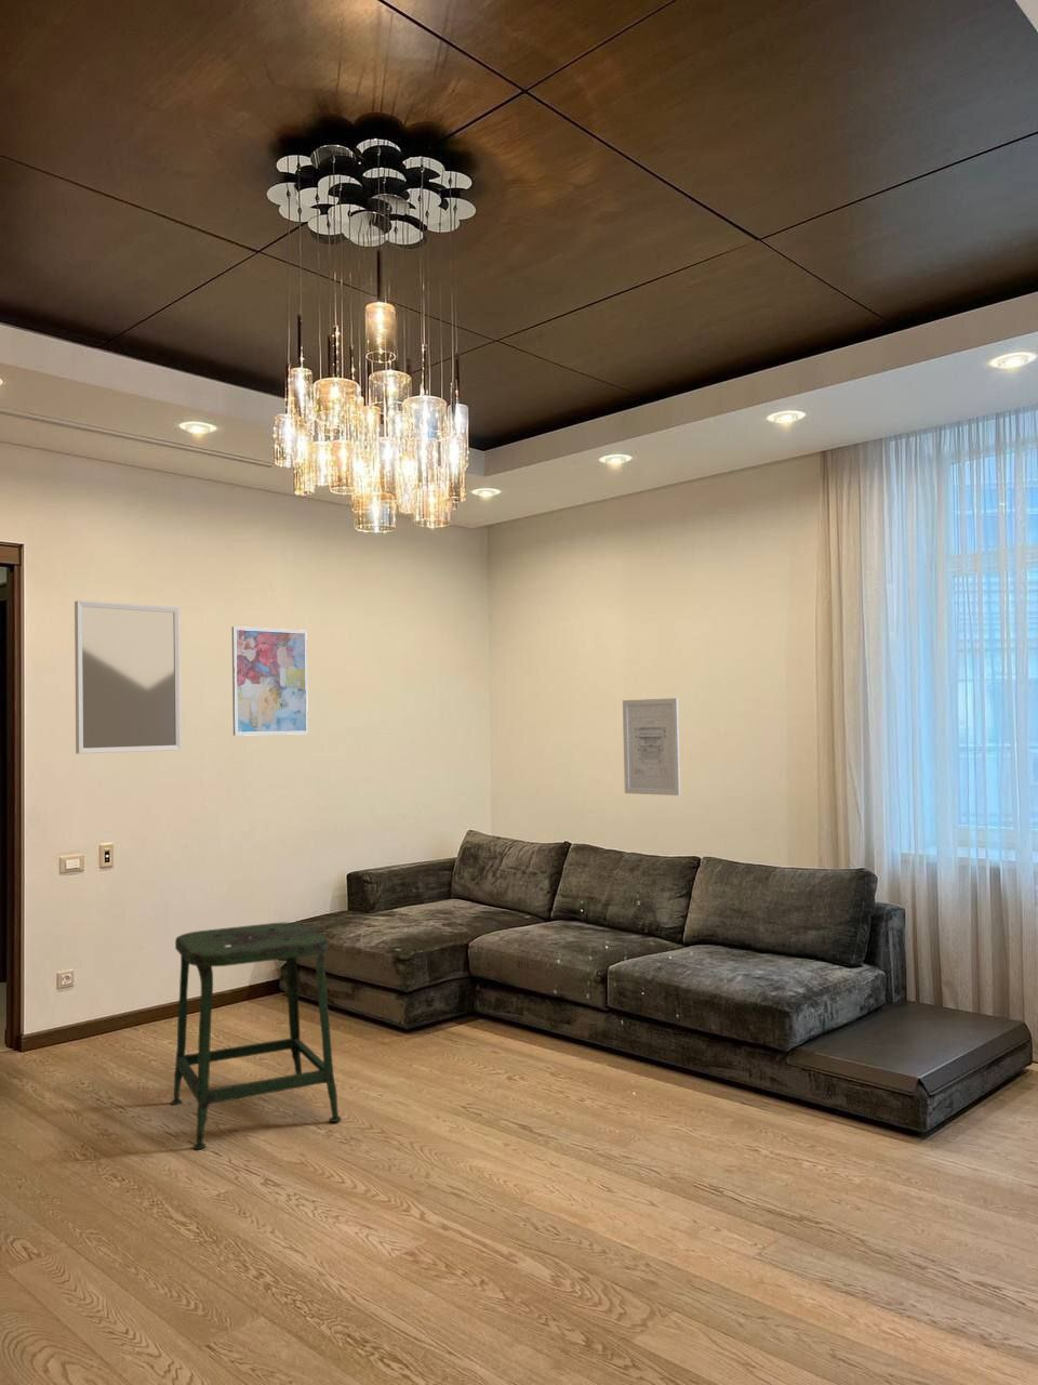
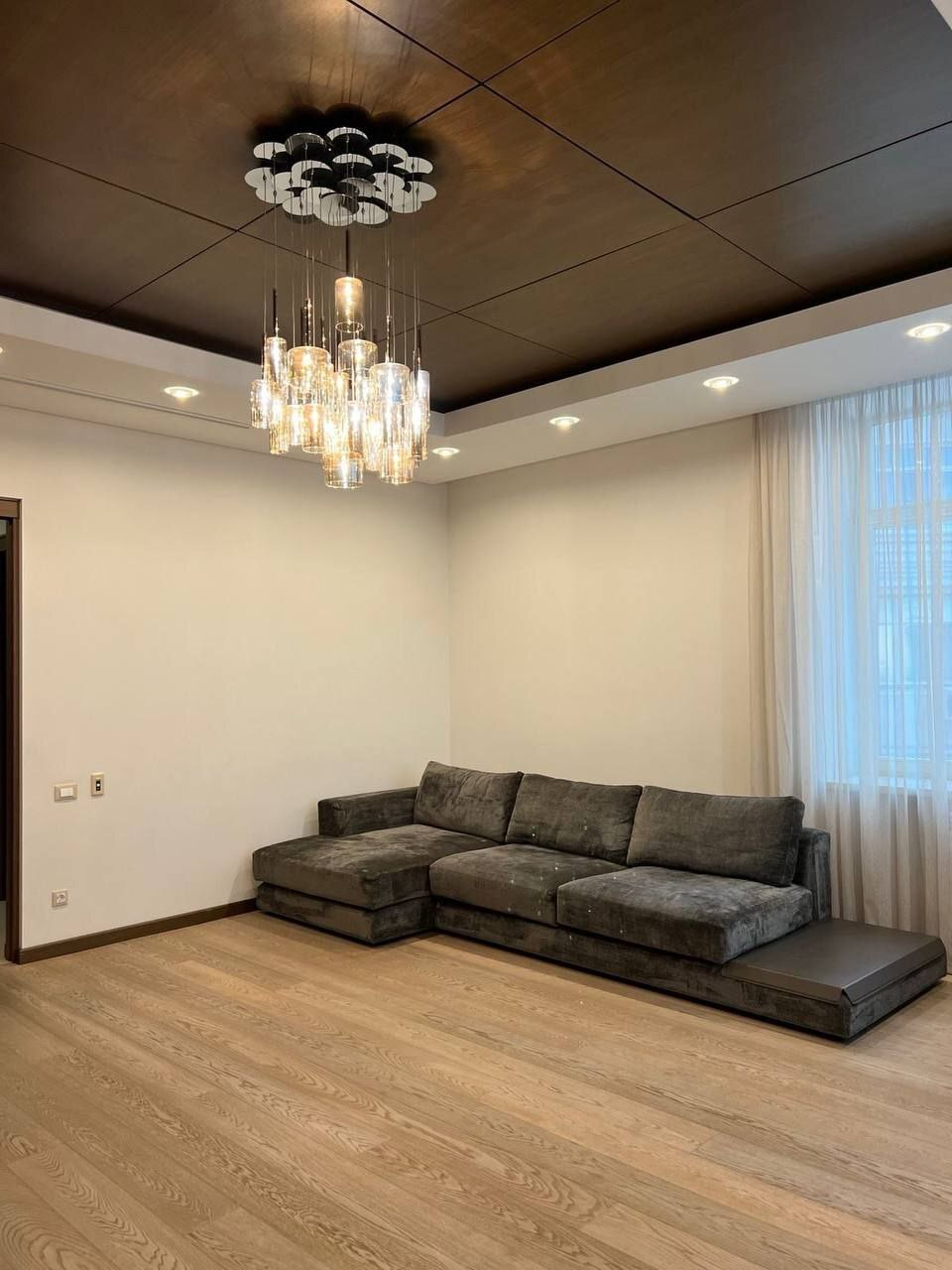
- stool [170,922,341,1151]
- wall art [621,697,681,796]
- wall art [230,625,310,737]
- home mirror [73,600,182,756]
